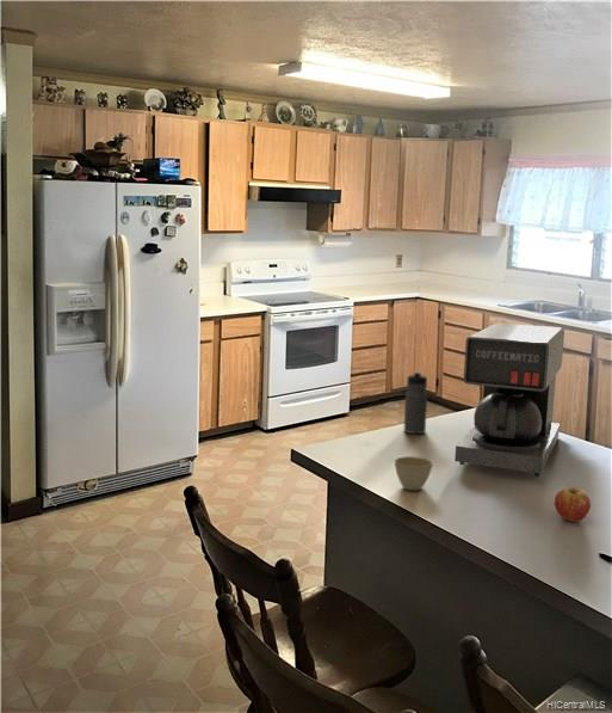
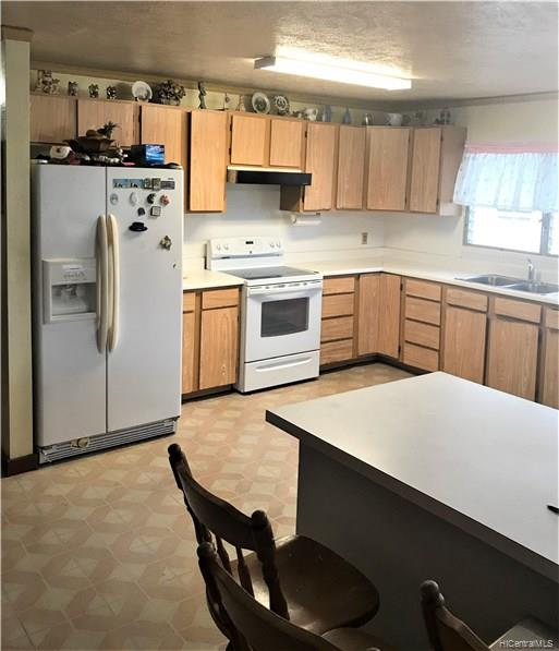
- fruit [554,486,592,523]
- water bottle [403,370,428,435]
- flower pot [394,455,434,491]
- coffee maker [453,322,565,477]
